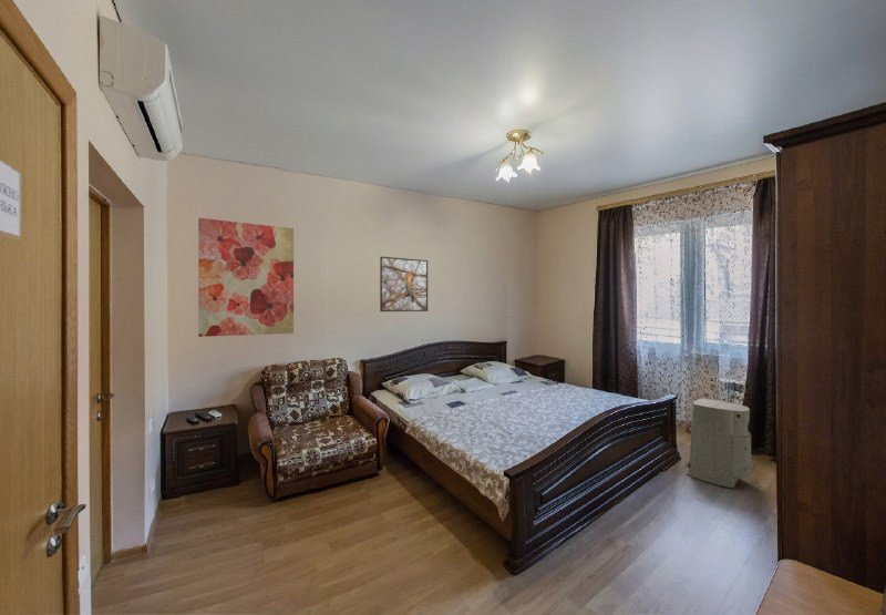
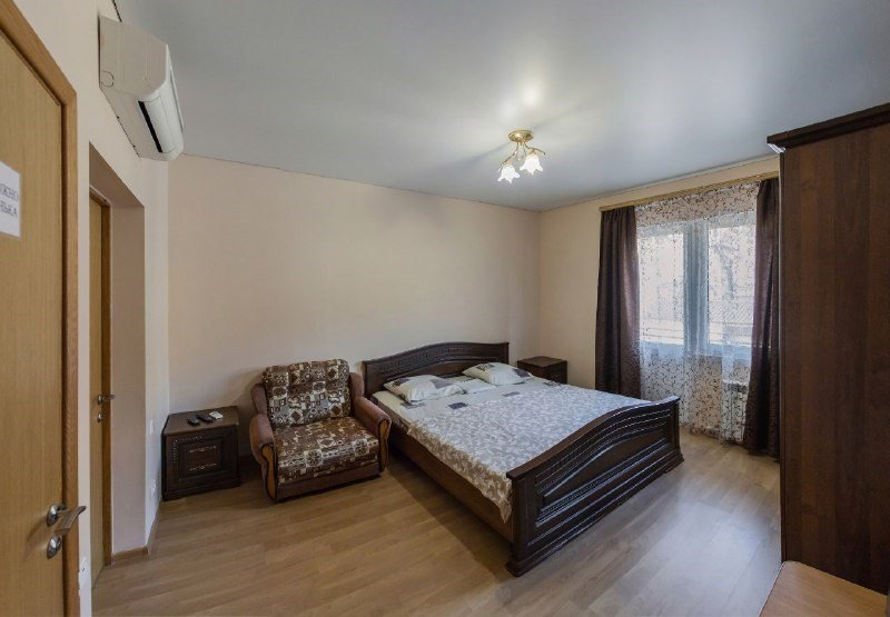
- wall art [197,217,295,338]
- air purifier [684,398,752,490]
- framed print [379,256,429,312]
